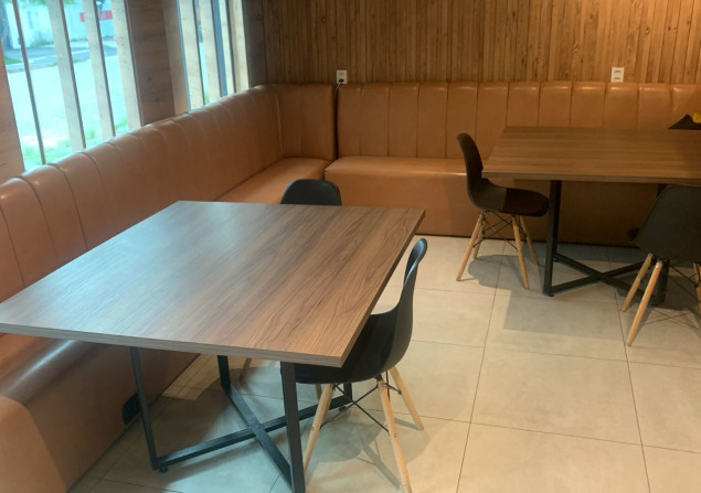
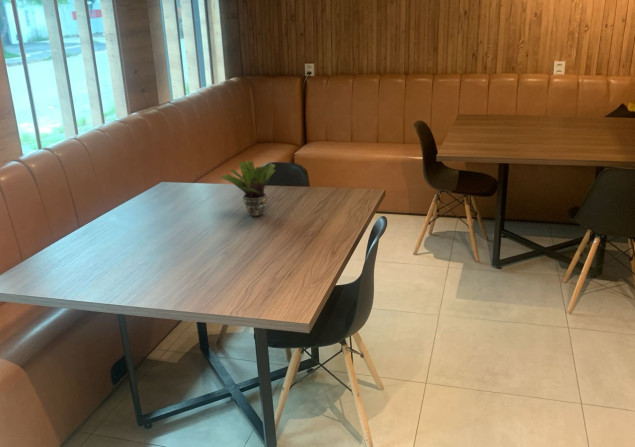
+ potted plant [219,159,277,218]
